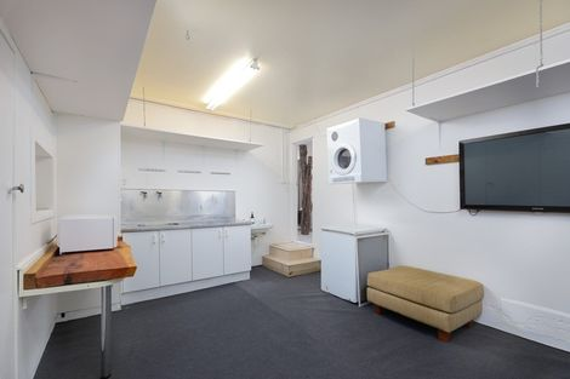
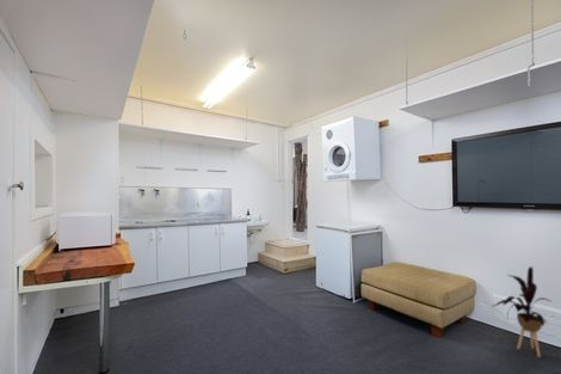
+ house plant [493,265,554,358]
